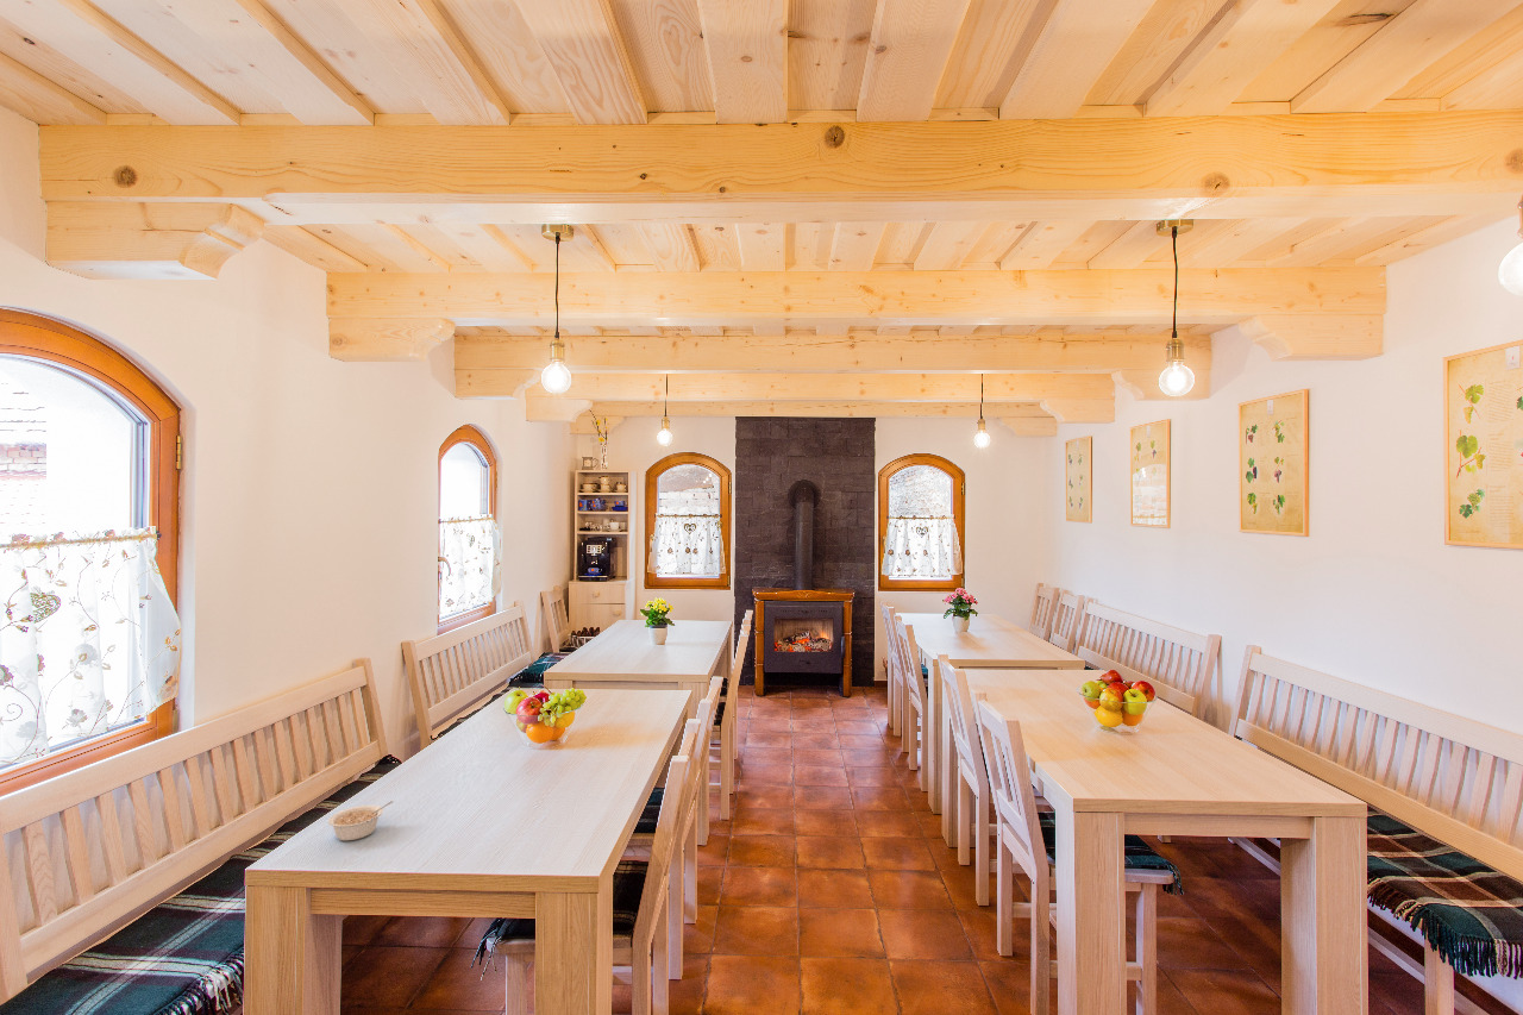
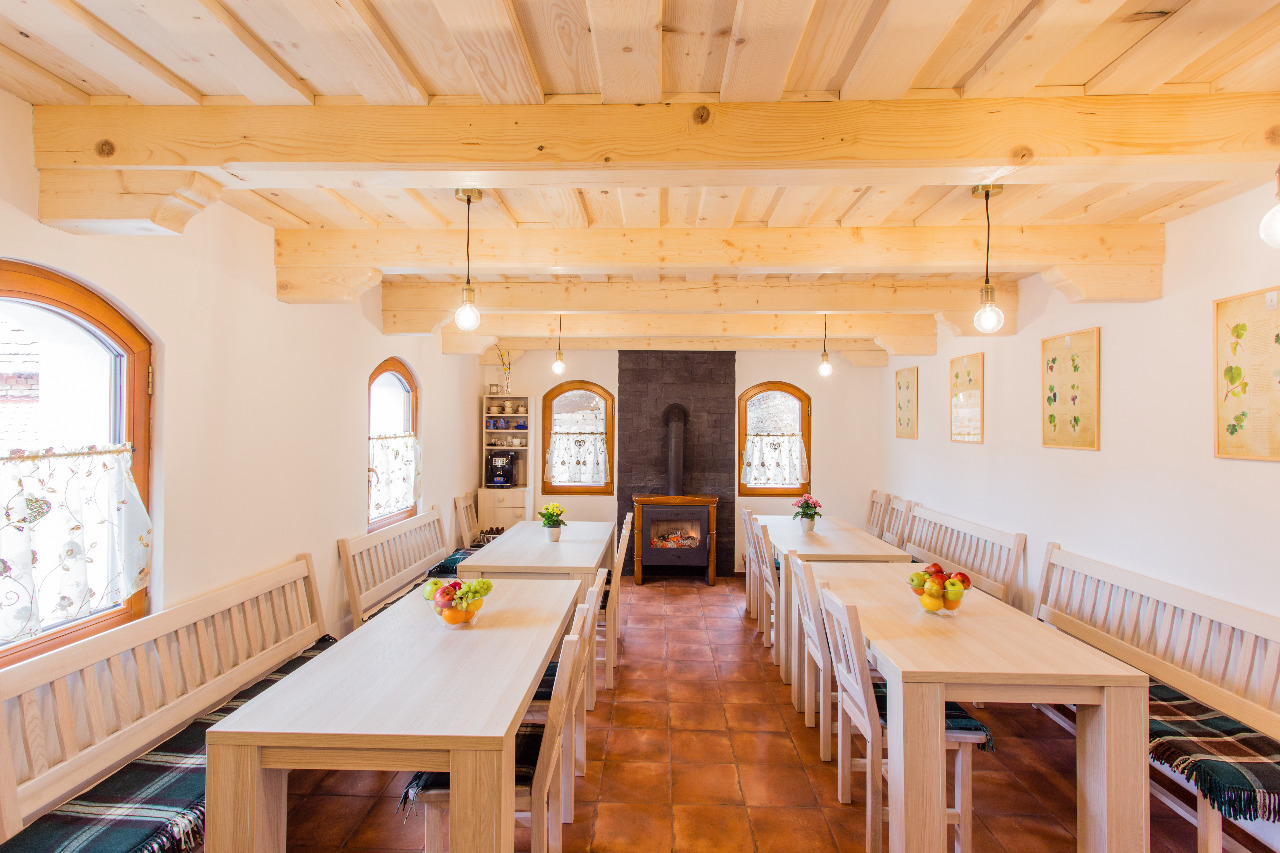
- legume [327,800,394,841]
